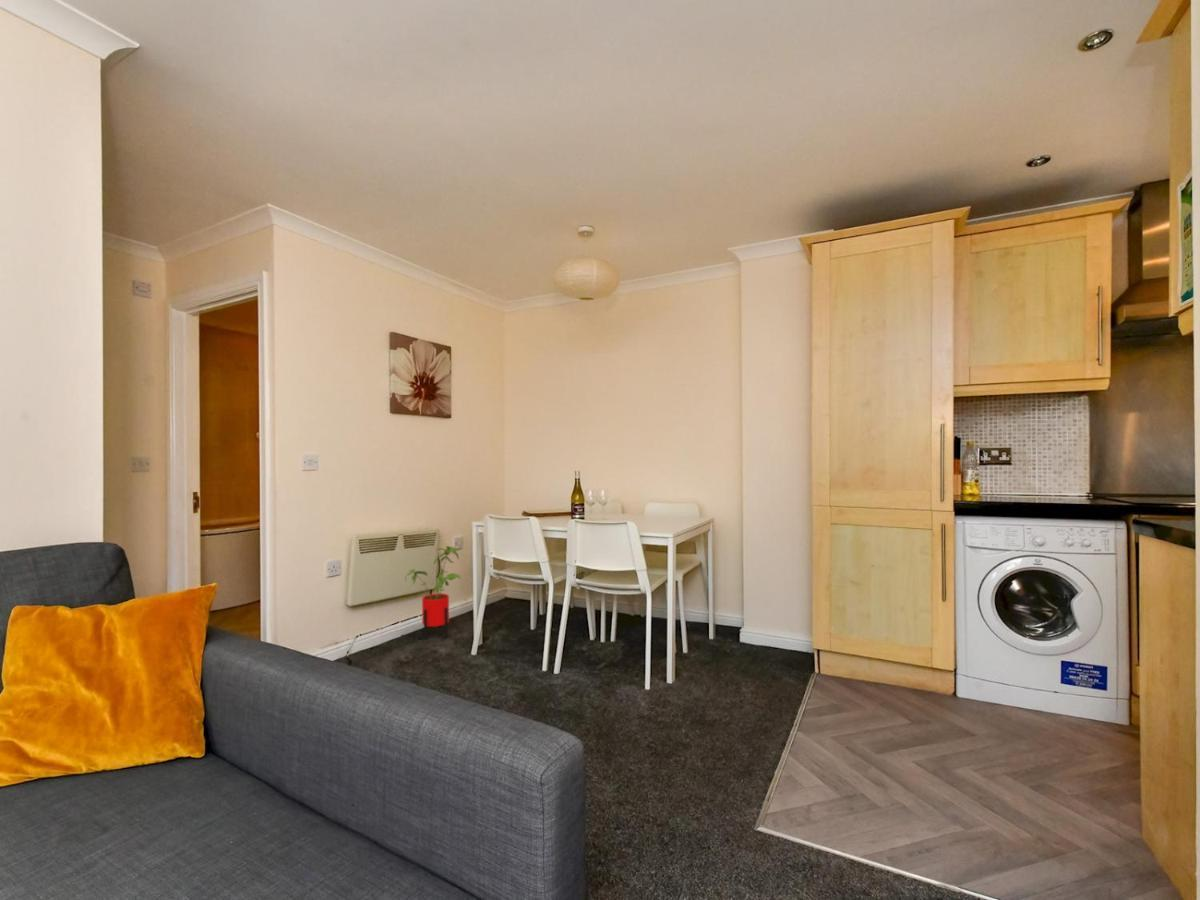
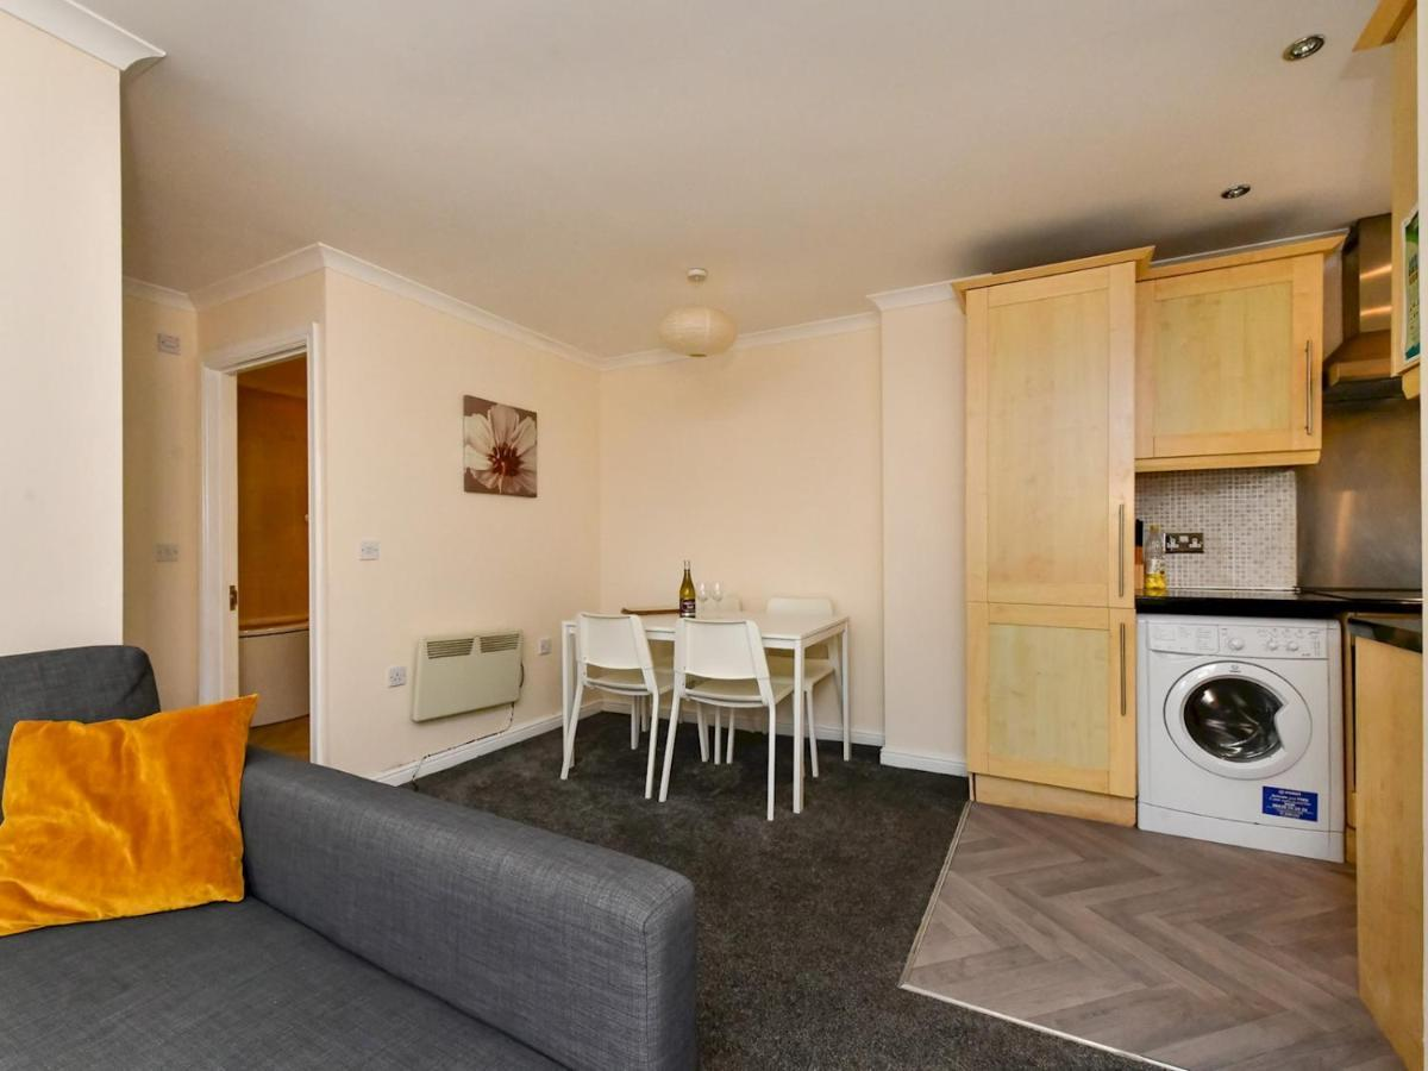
- house plant [404,545,462,641]
